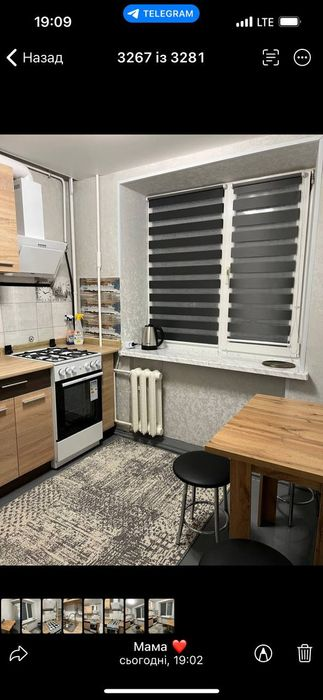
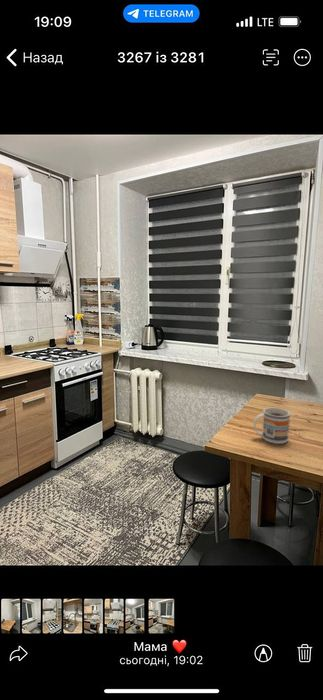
+ mug [252,407,291,445]
